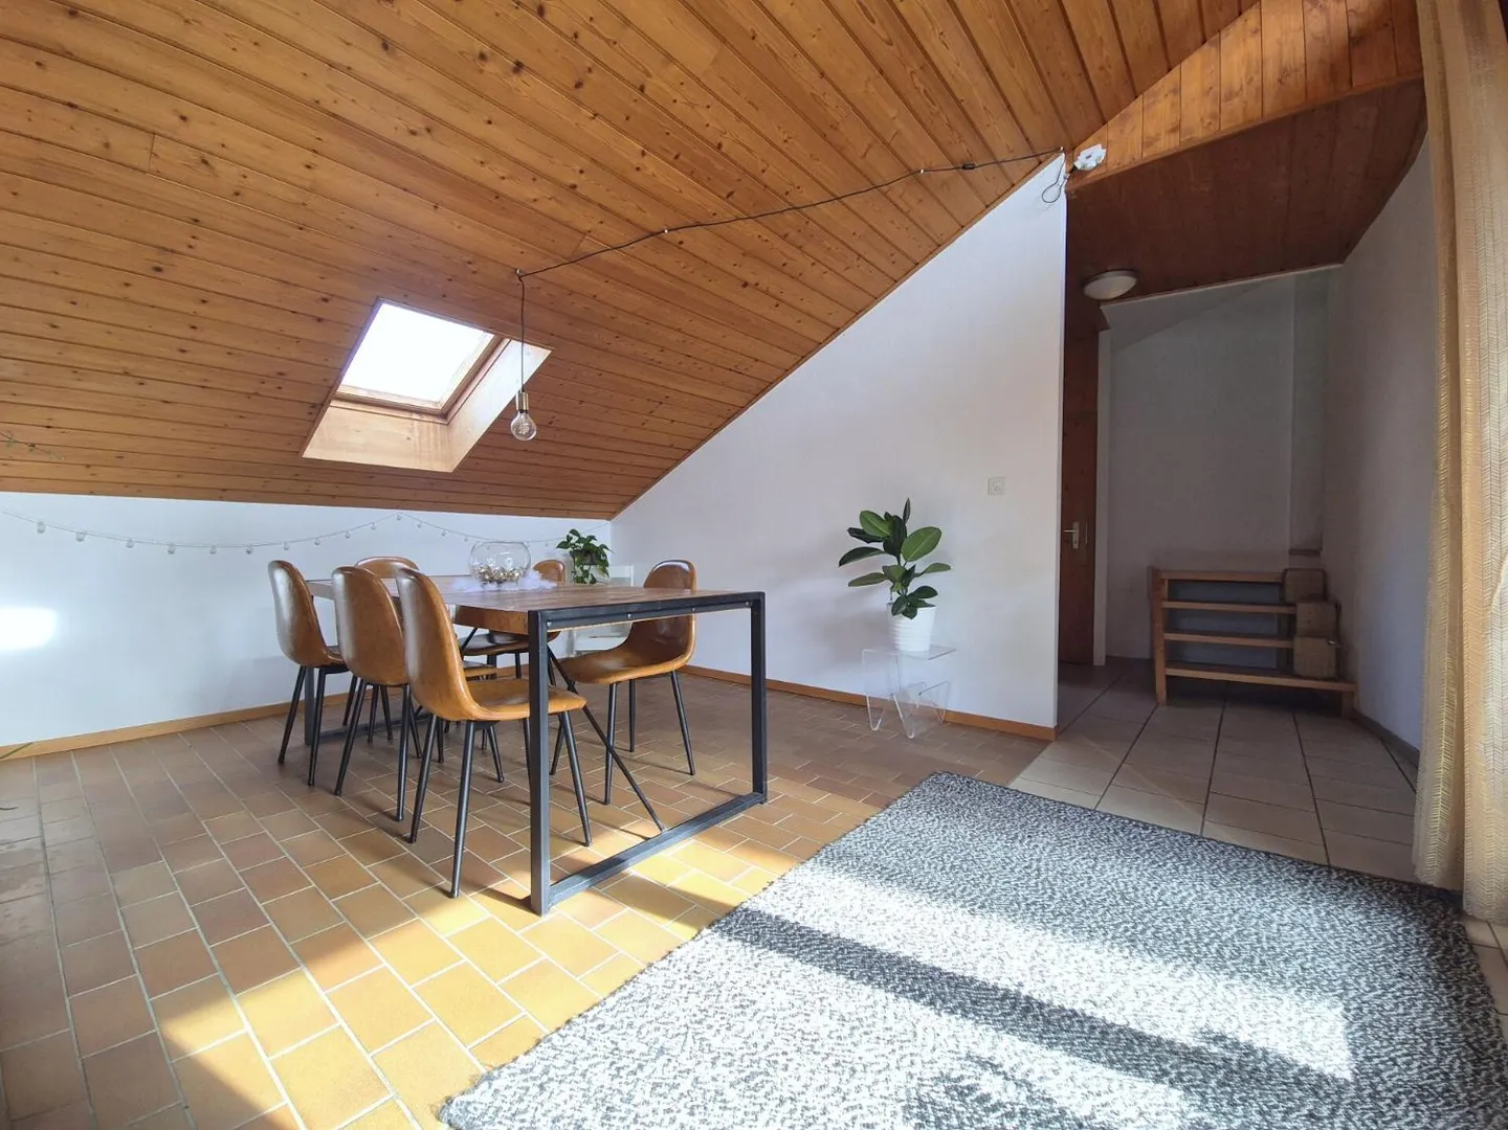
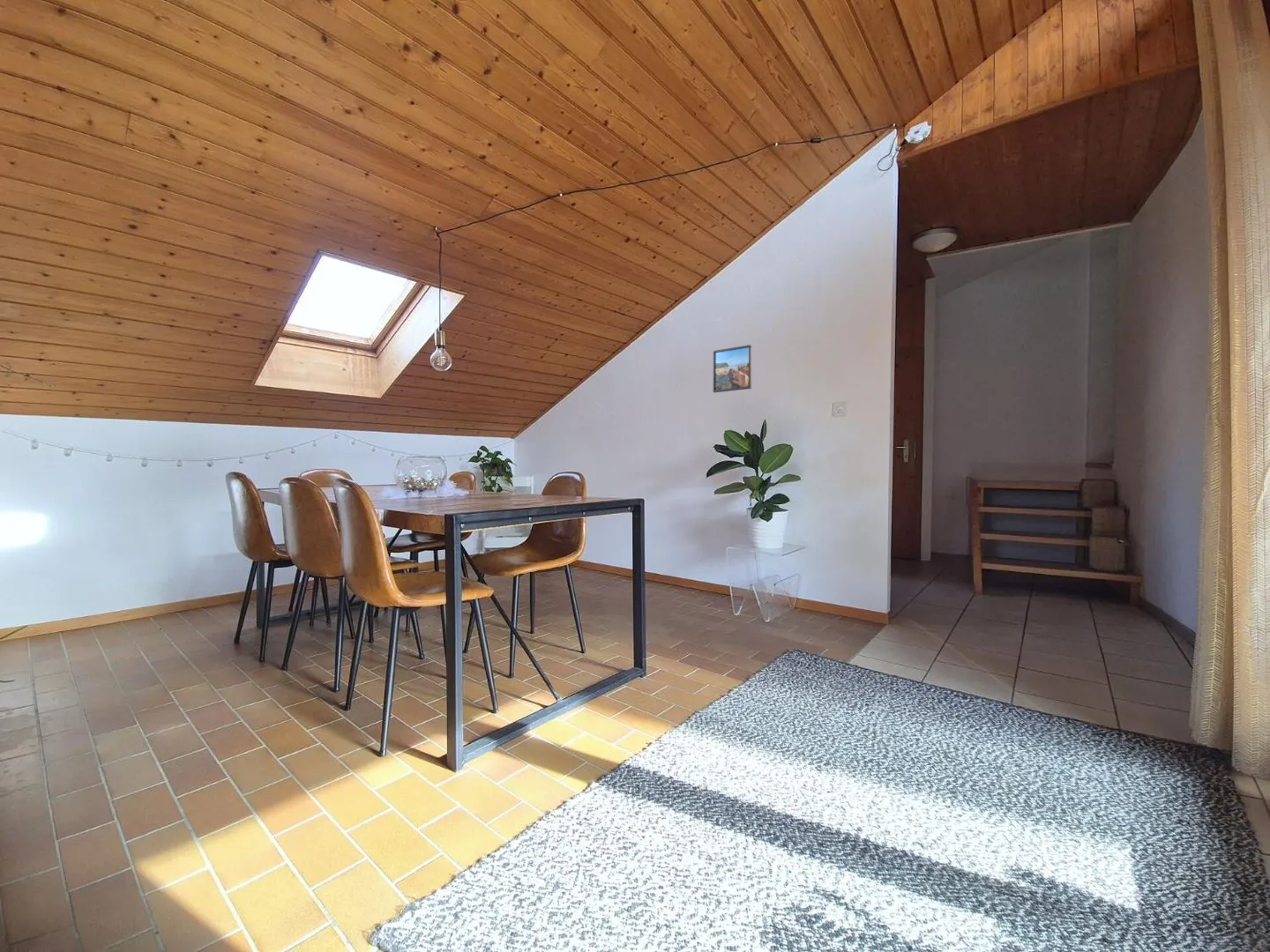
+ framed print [713,344,753,393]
